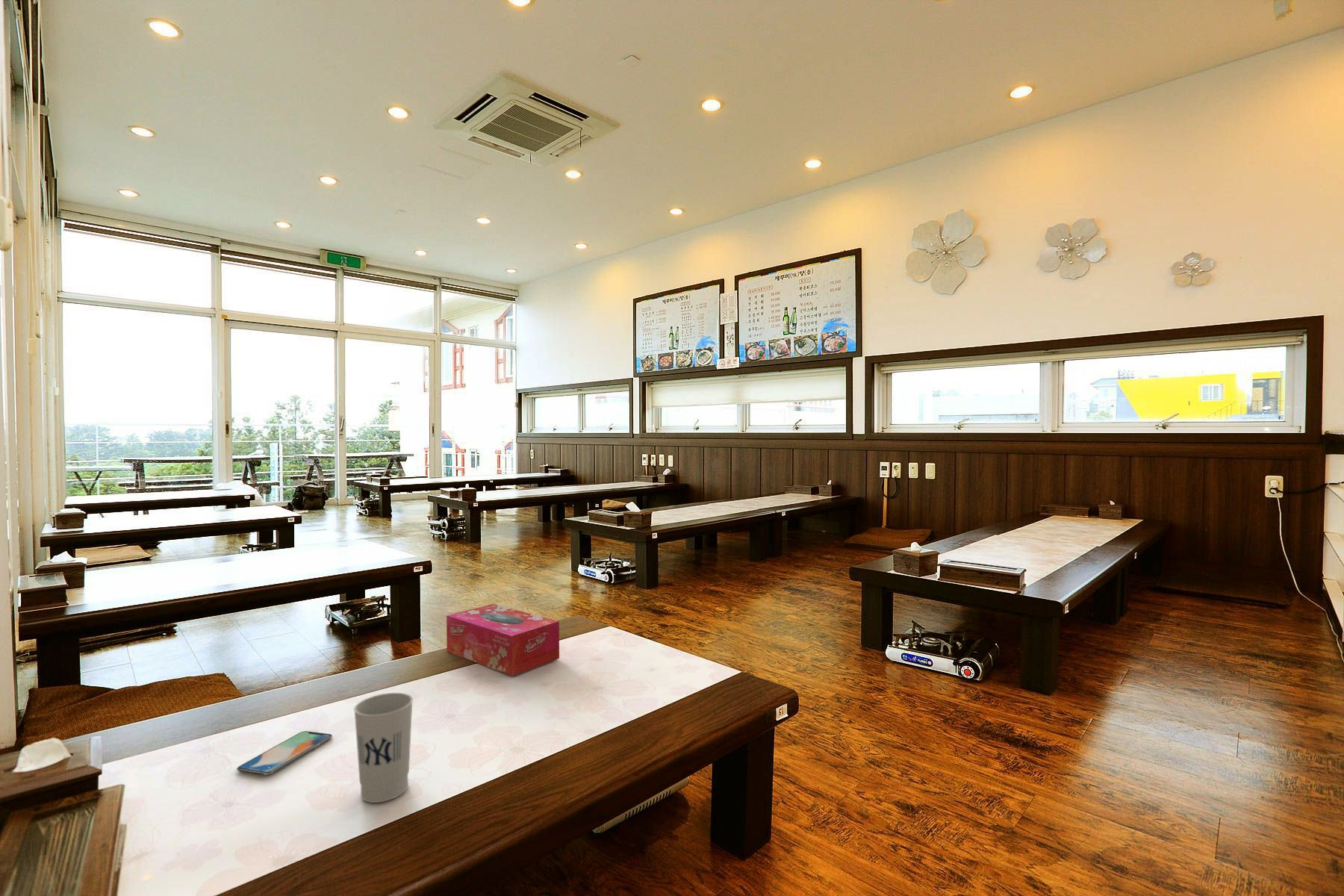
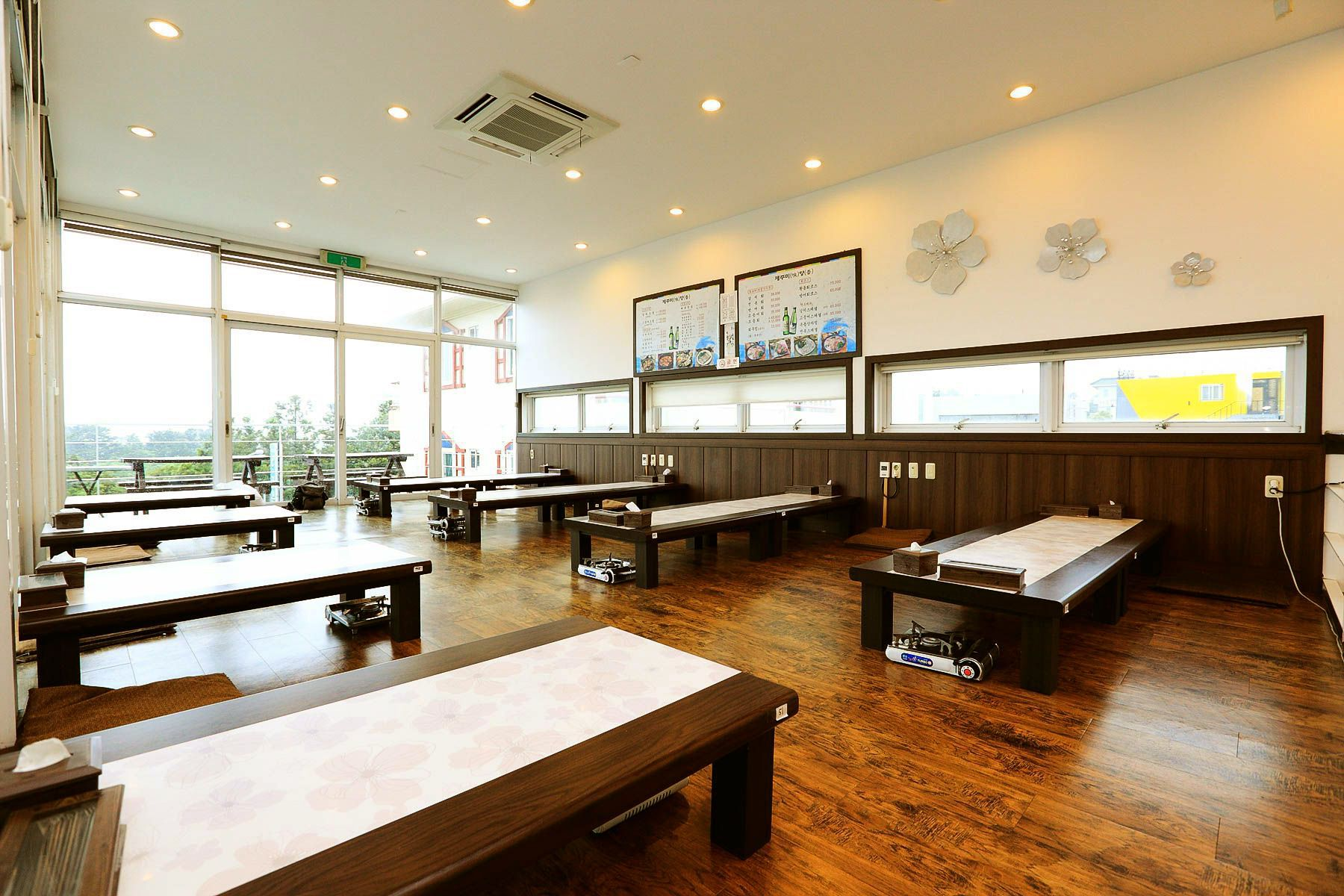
- tissue box [446,603,560,676]
- cup [353,692,414,803]
- smartphone [236,730,333,776]
